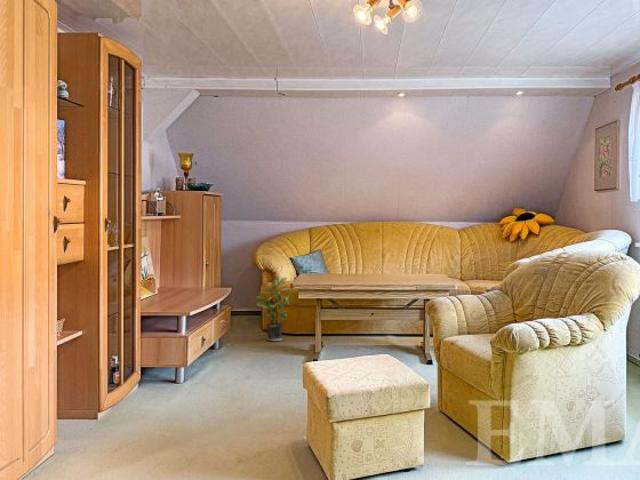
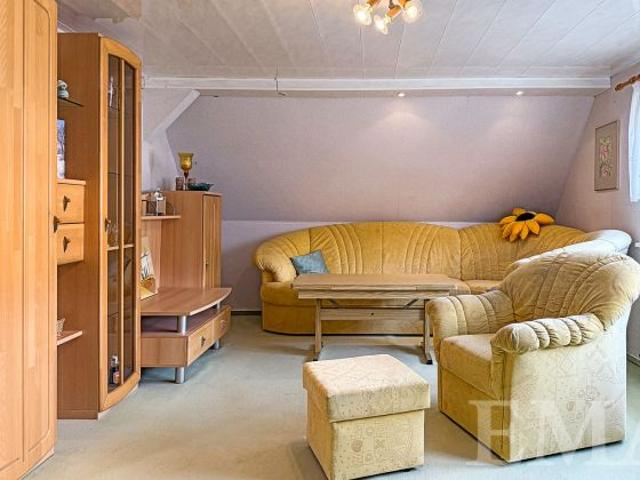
- potted plant [255,275,293,342]
